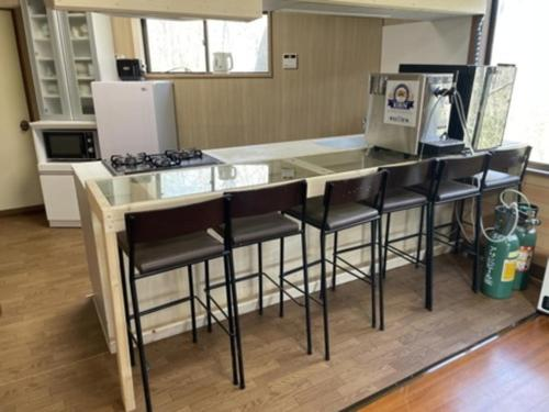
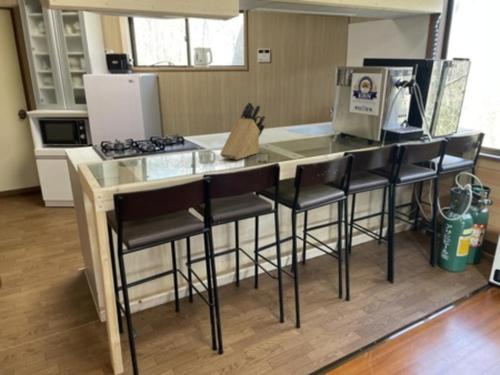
+ knife block [219,101,266,161]
